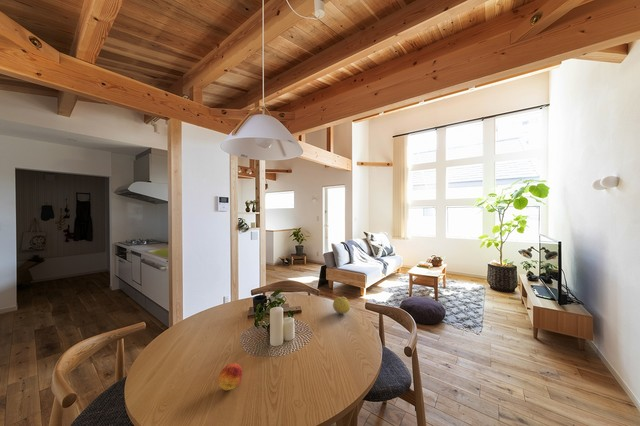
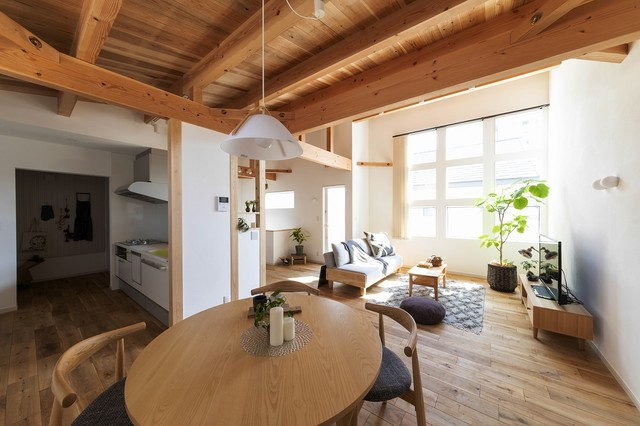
- fruit [217,362,243,391]
- fruit [332,296,351,315]
